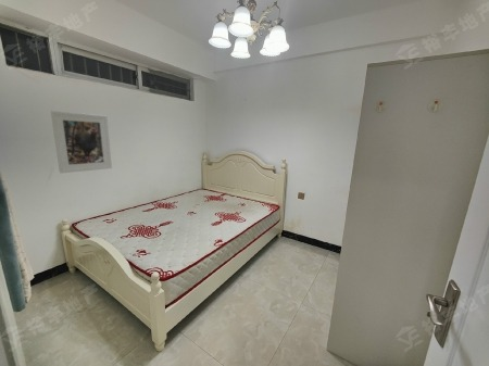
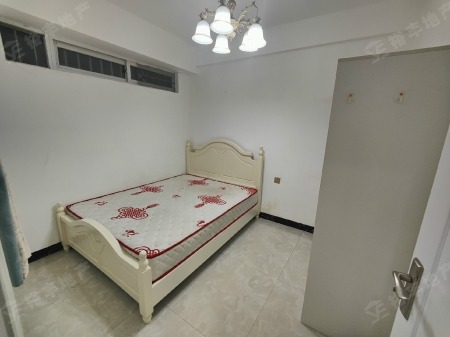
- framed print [50,110,113,174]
